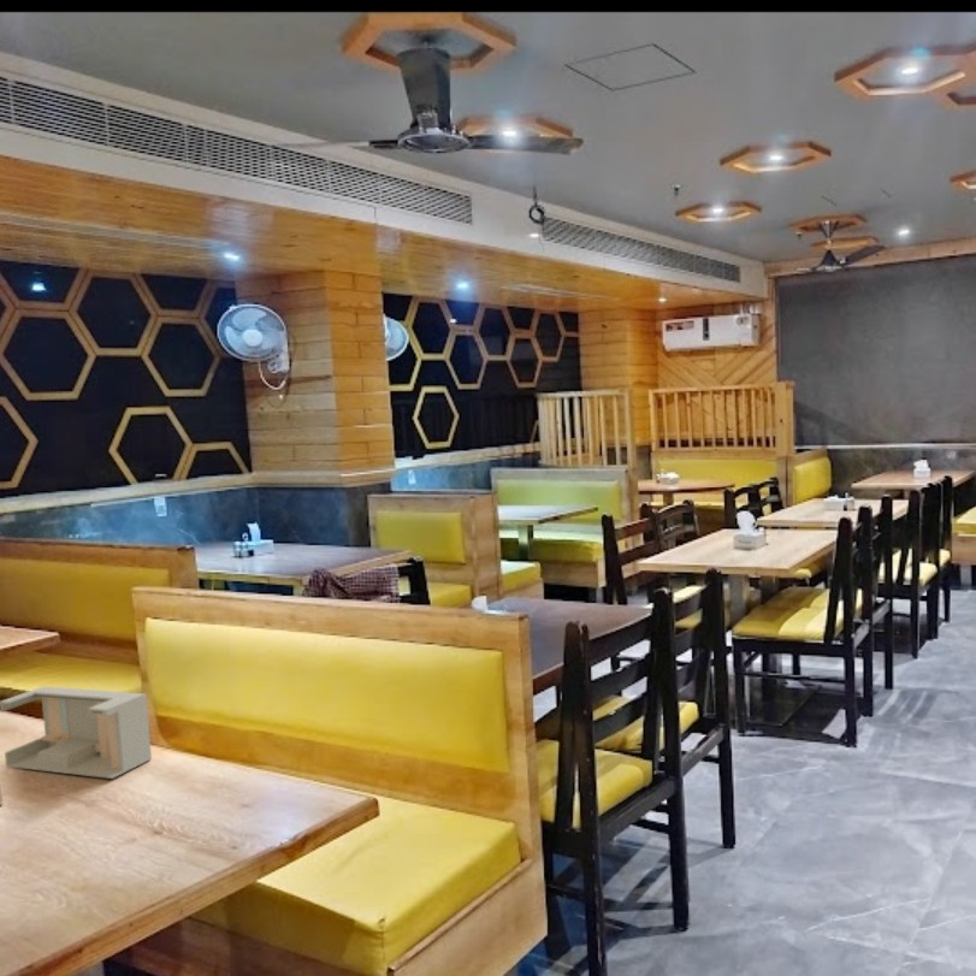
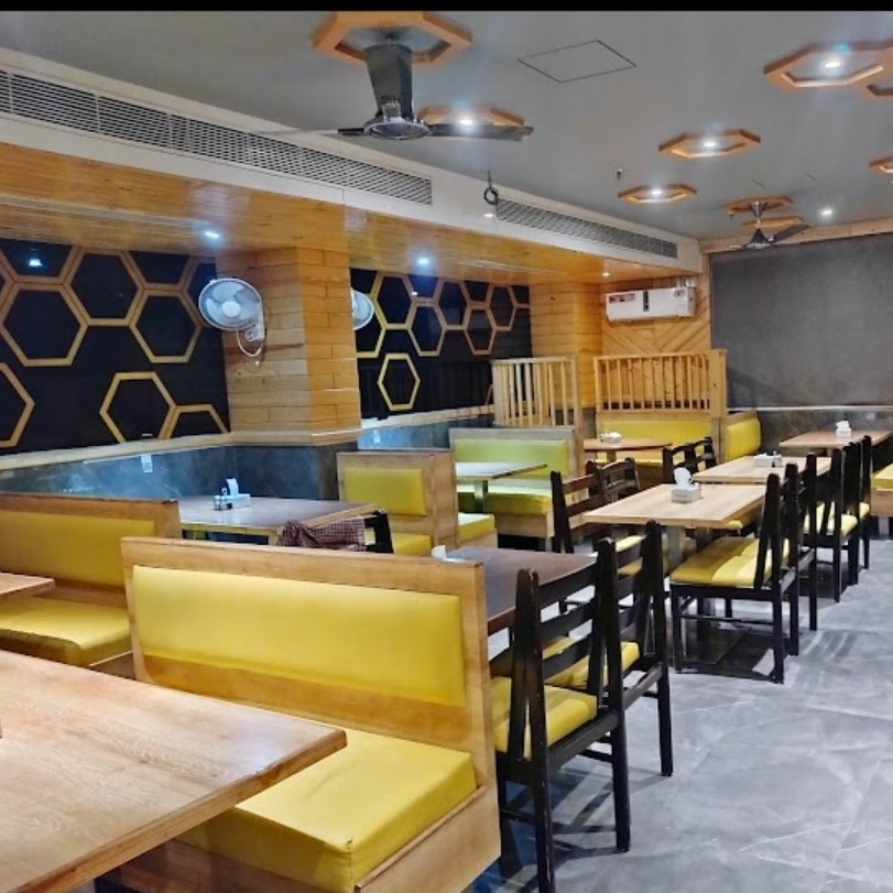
- tissue dispenser [0,685,153,780]
